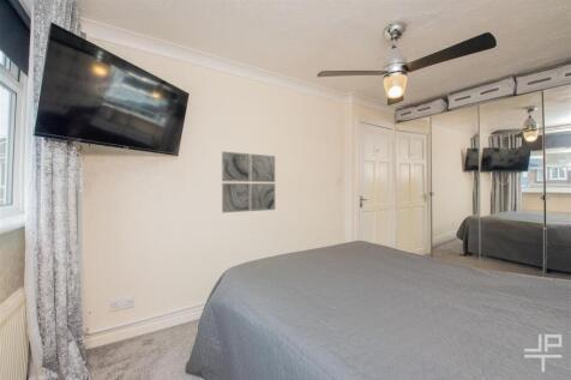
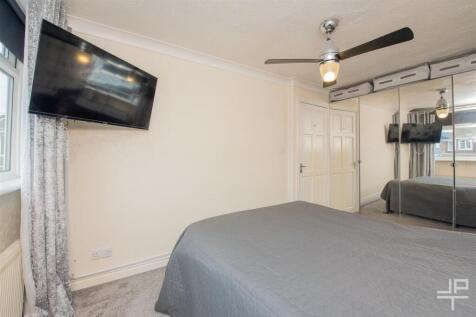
- wall art [221,151,276,213]
